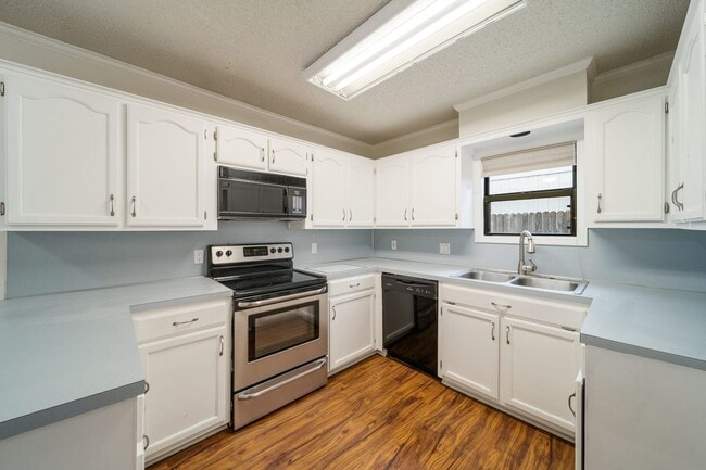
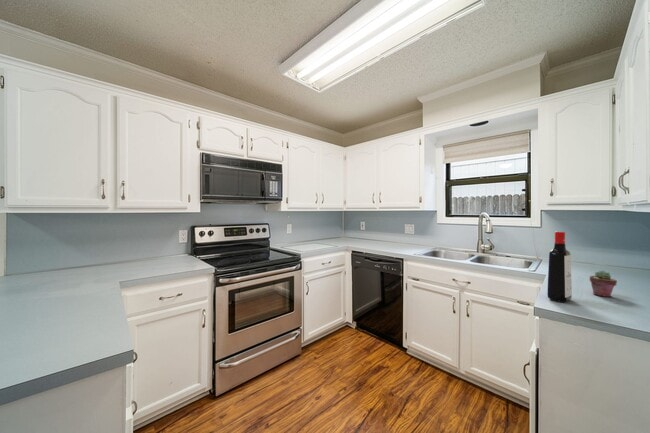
+ potted succulent [589,270,618,298]
+ liquor bottle [546,231,573,303]
